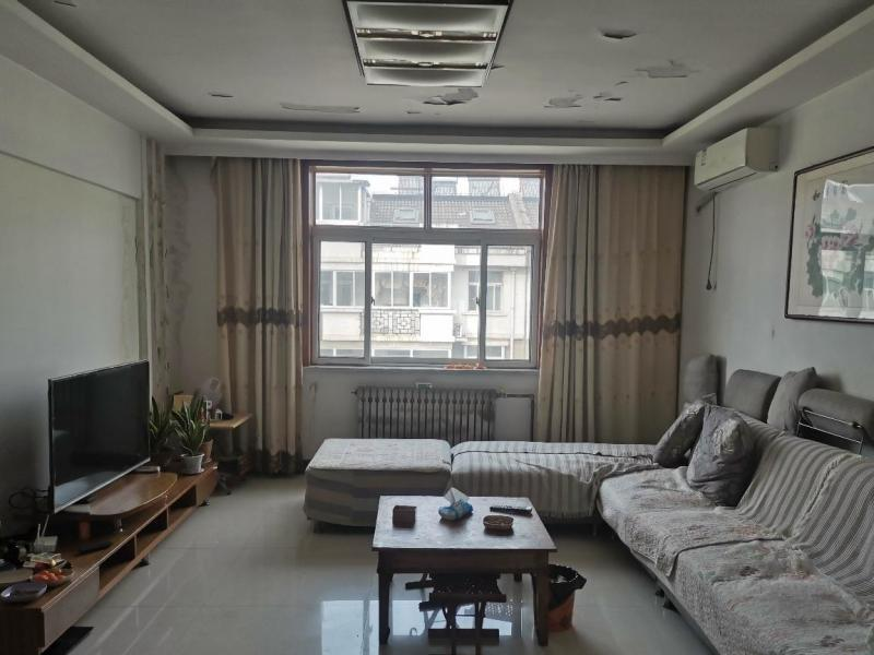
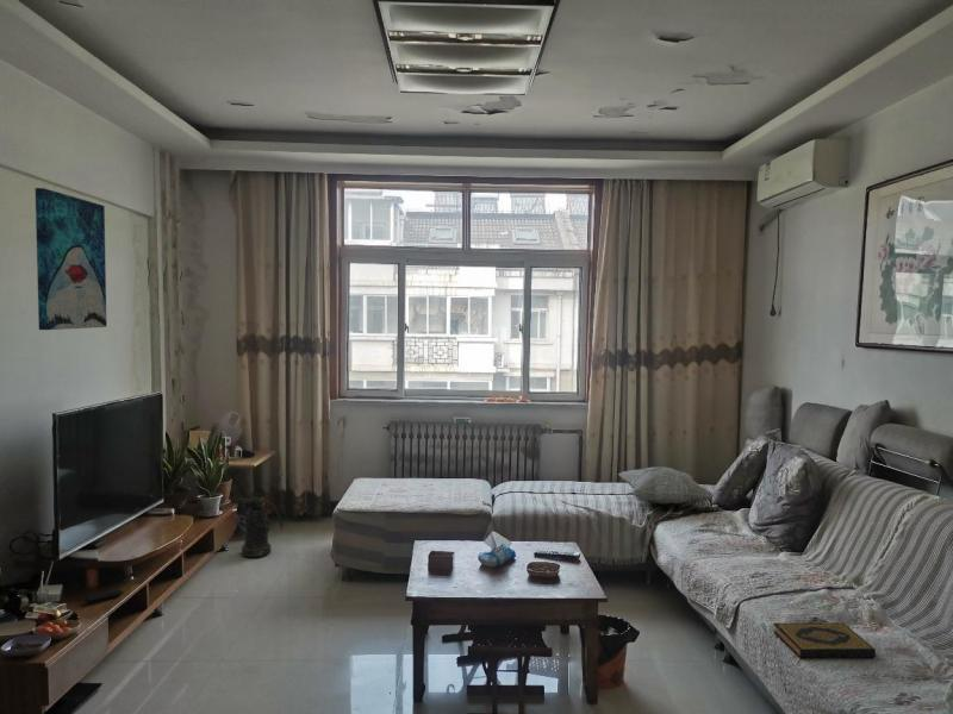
+ decorative pillow [617,465,715,505]
+ hardback book [772,622,877,659]
+ wall art [35,187,107,331]
+ watering can [238,496,284,558]
